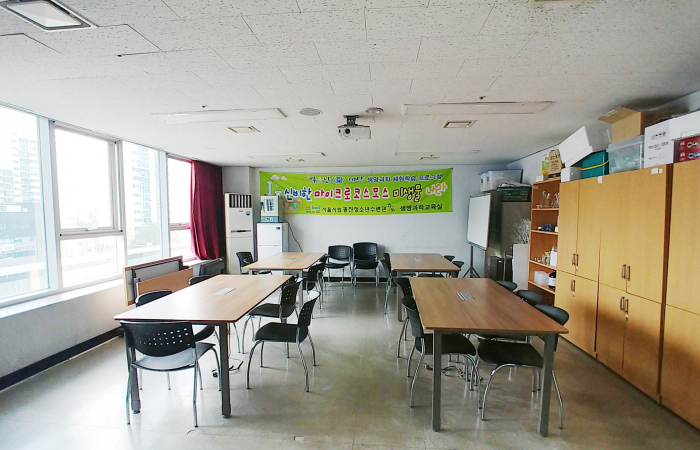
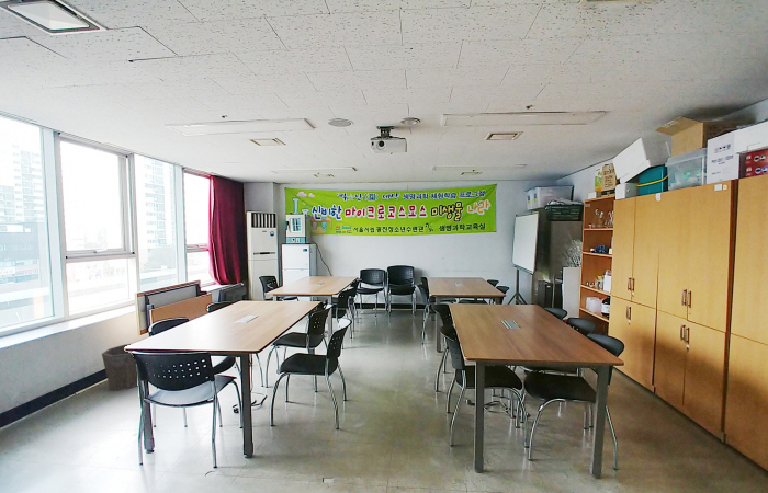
+ waste bin [101,343,138,391]
